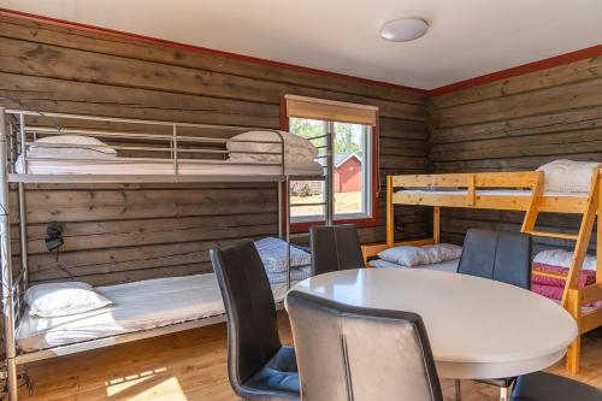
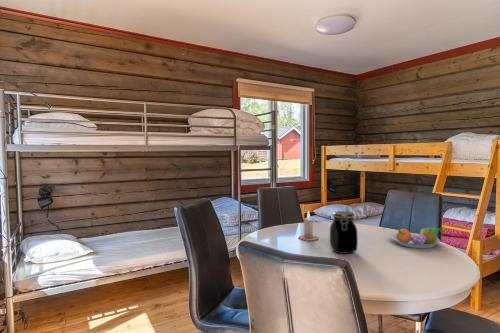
+ fruit bowl [389,227,445,249]
+ candle [298,210,319,241]
+ jar [329,210,359,255]
